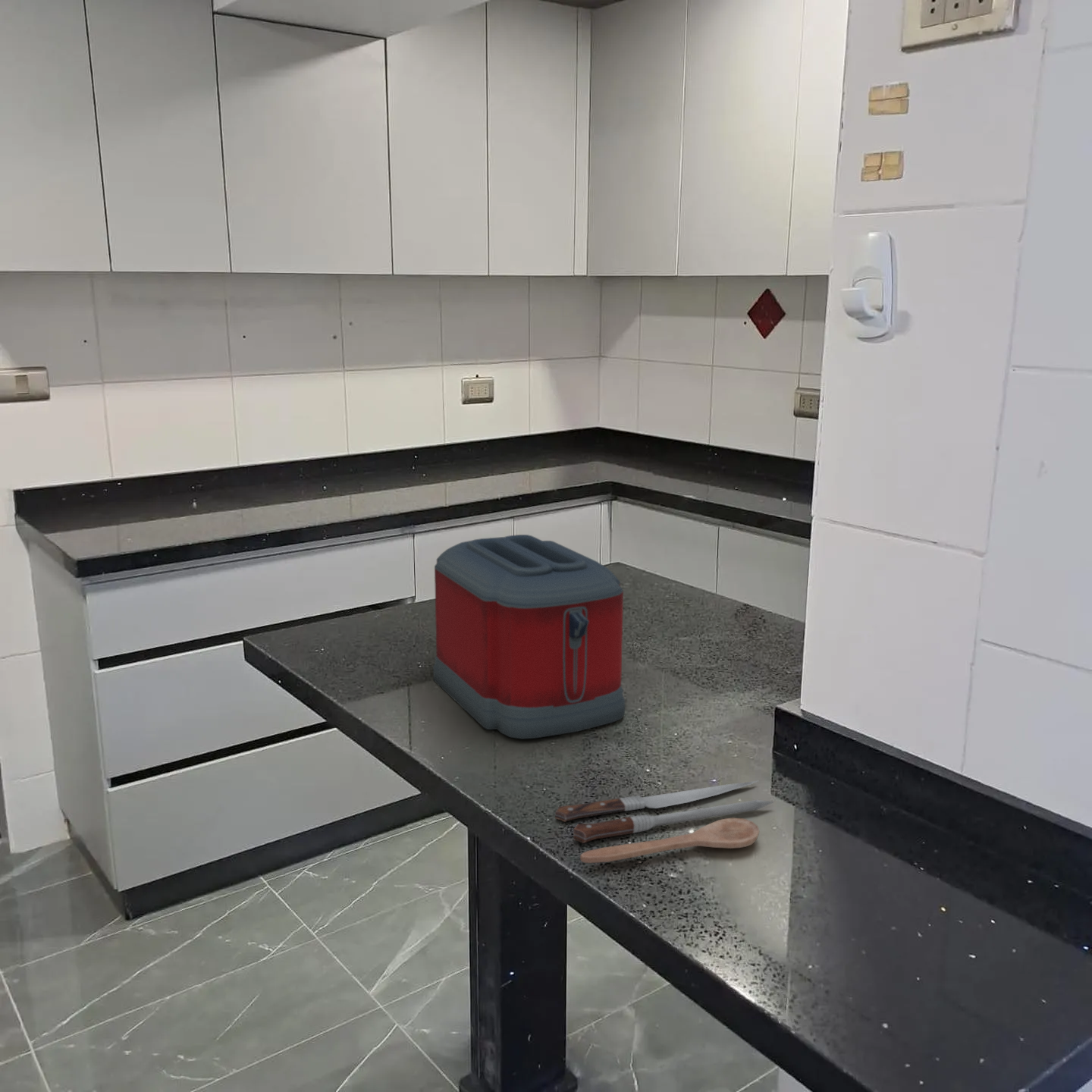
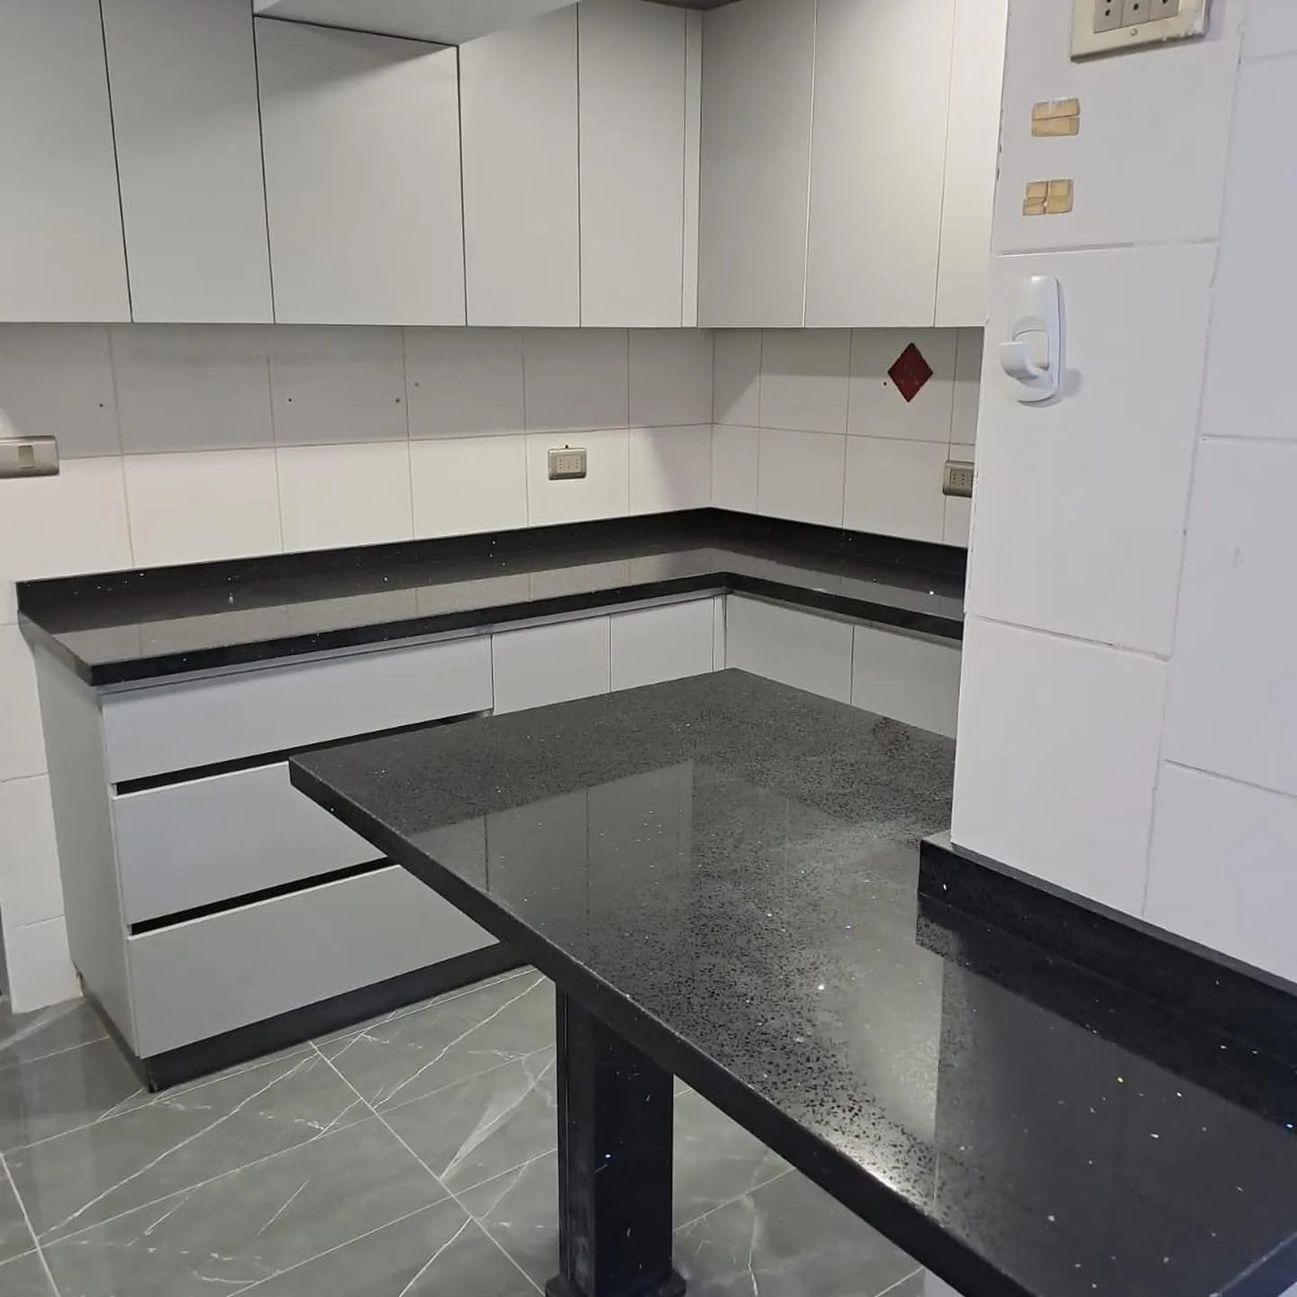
- toaster [432,534,626,739]
- spoon [555,780,776,864]
